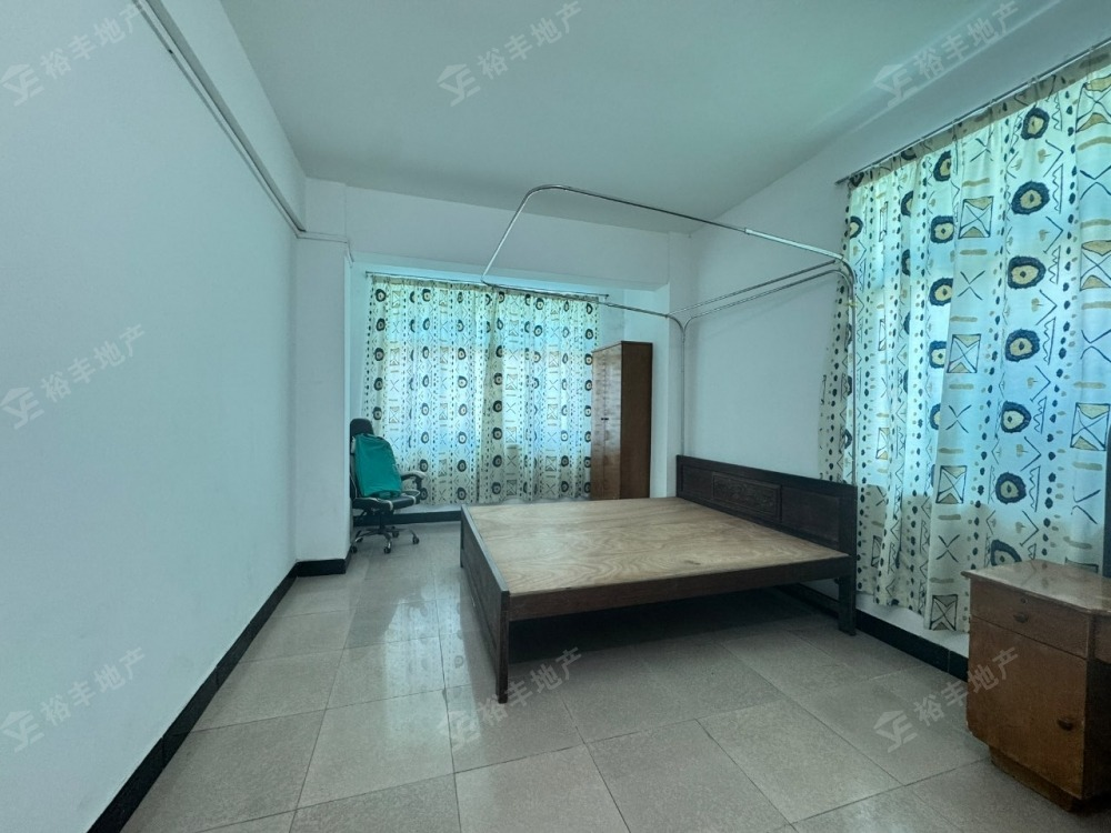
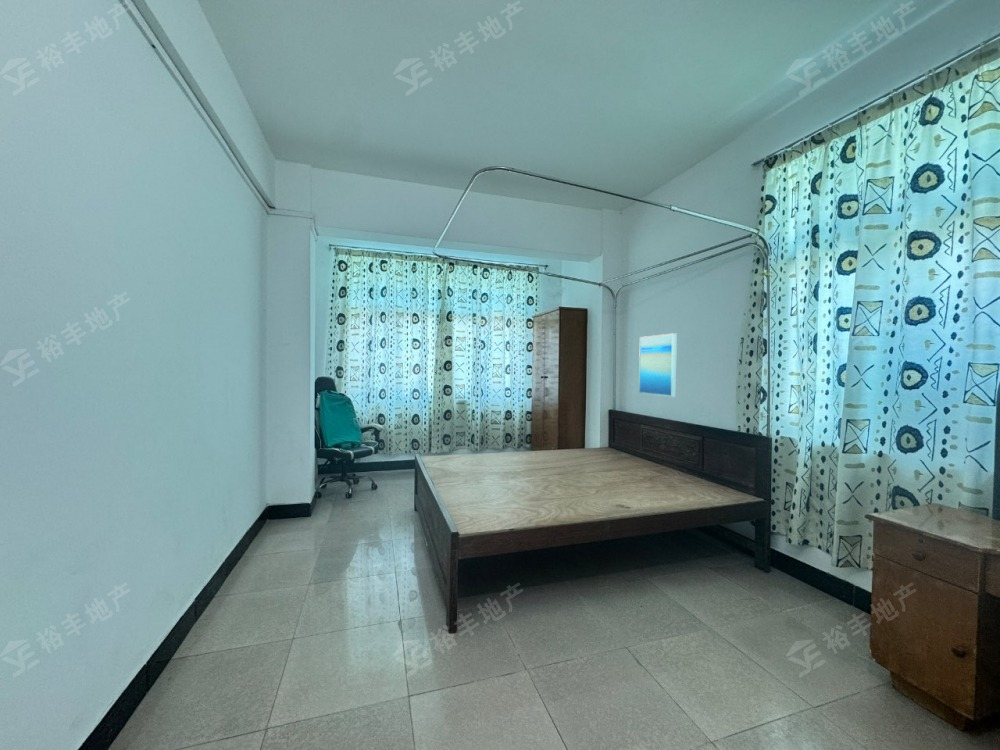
+ wall art [638,332,678,398]
